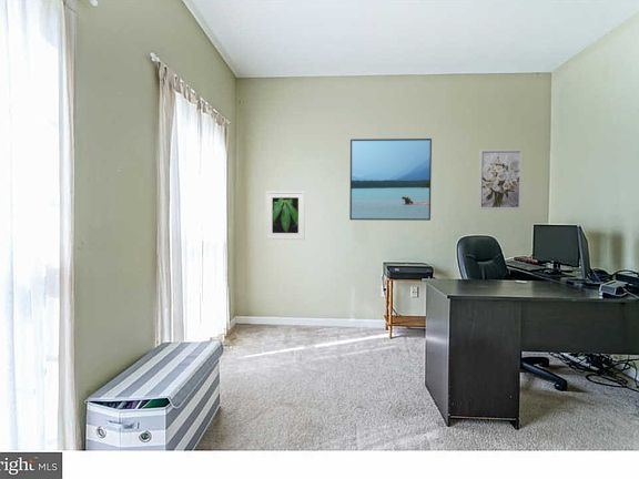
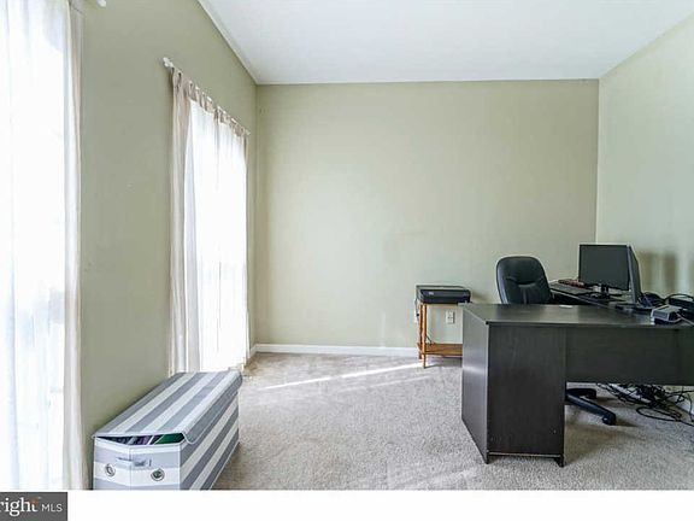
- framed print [265,190,306,241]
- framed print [348,137,433,222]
- wall art [477,149,524,211]
